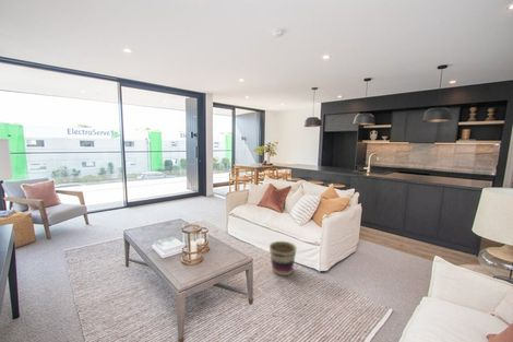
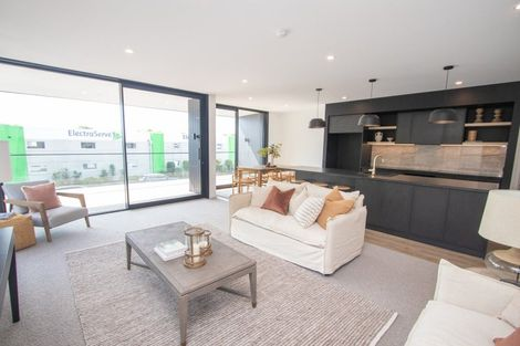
- basket [269,240,298,276]
